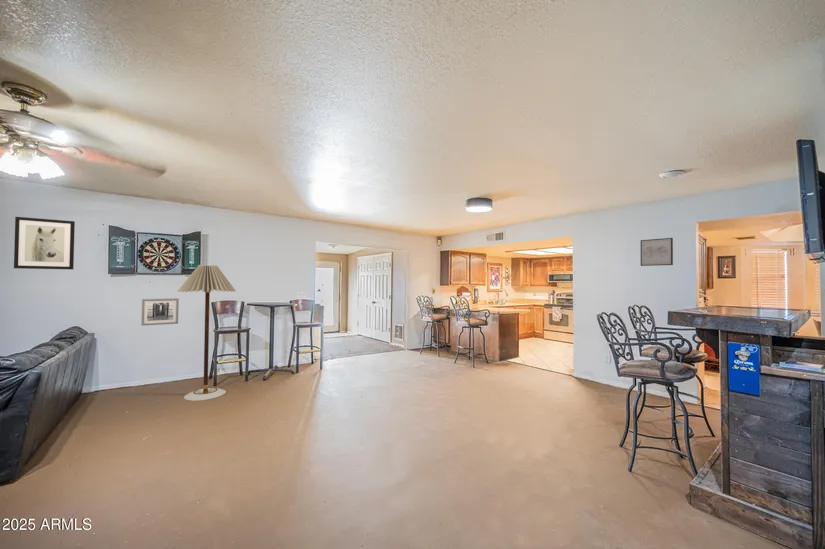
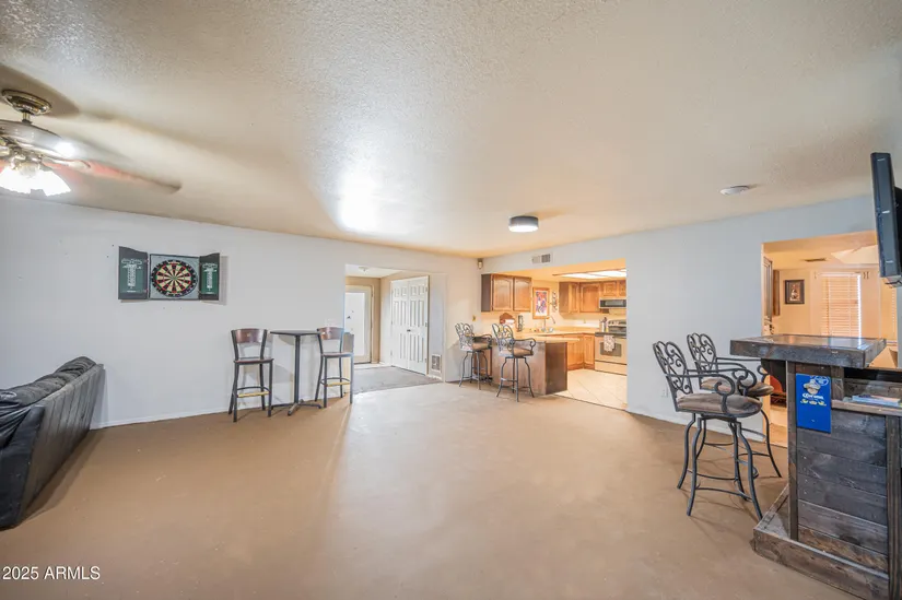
- wall art [140,297,180,327]
- floor lamp [176,264,237,402]
- wall art [13,216,76,270]
- wall art [640,237,674,267]
